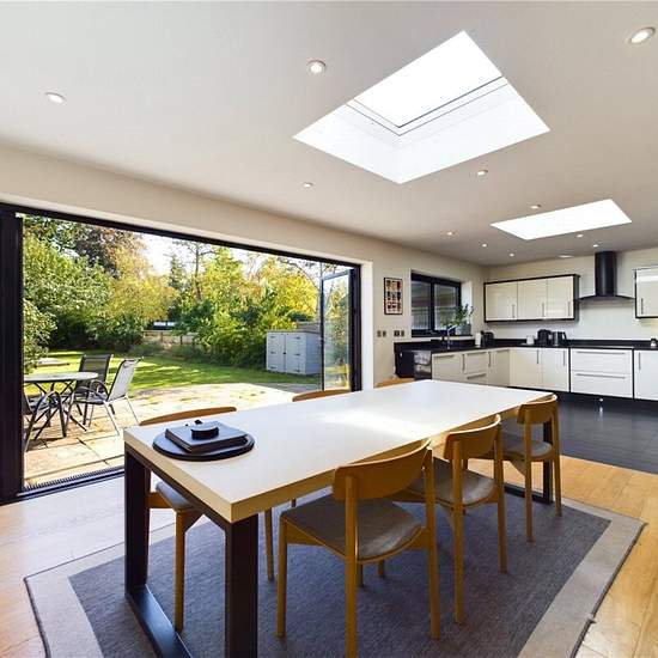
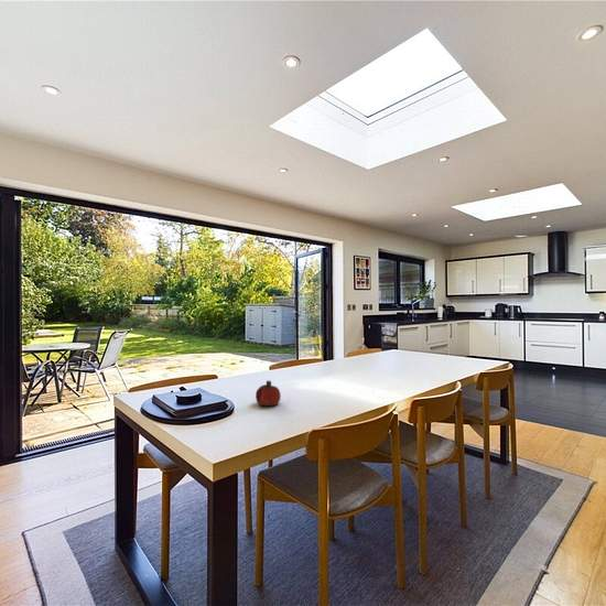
+ fruit [255,379,282,407]
